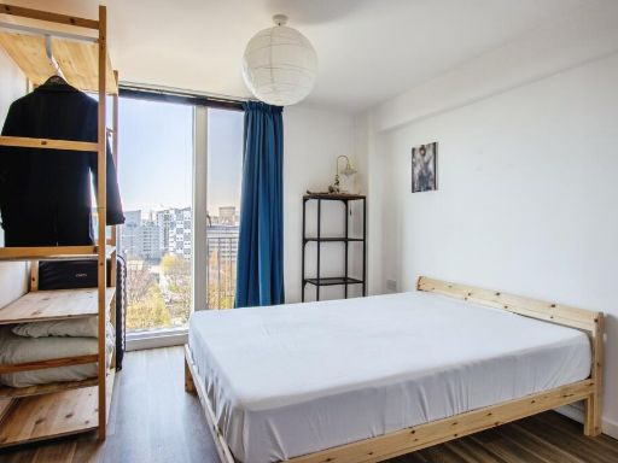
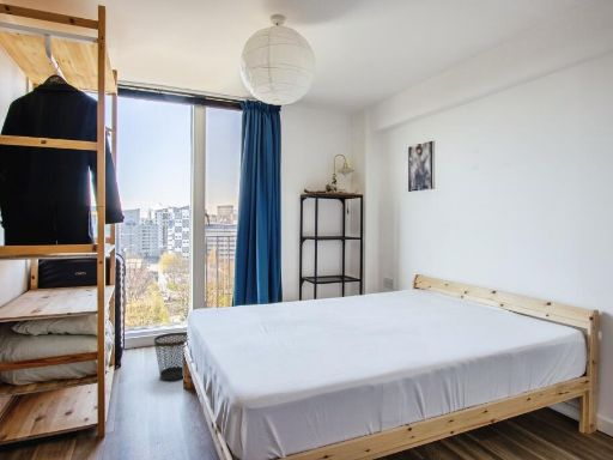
+ wastebasket [153,331,188,382]
